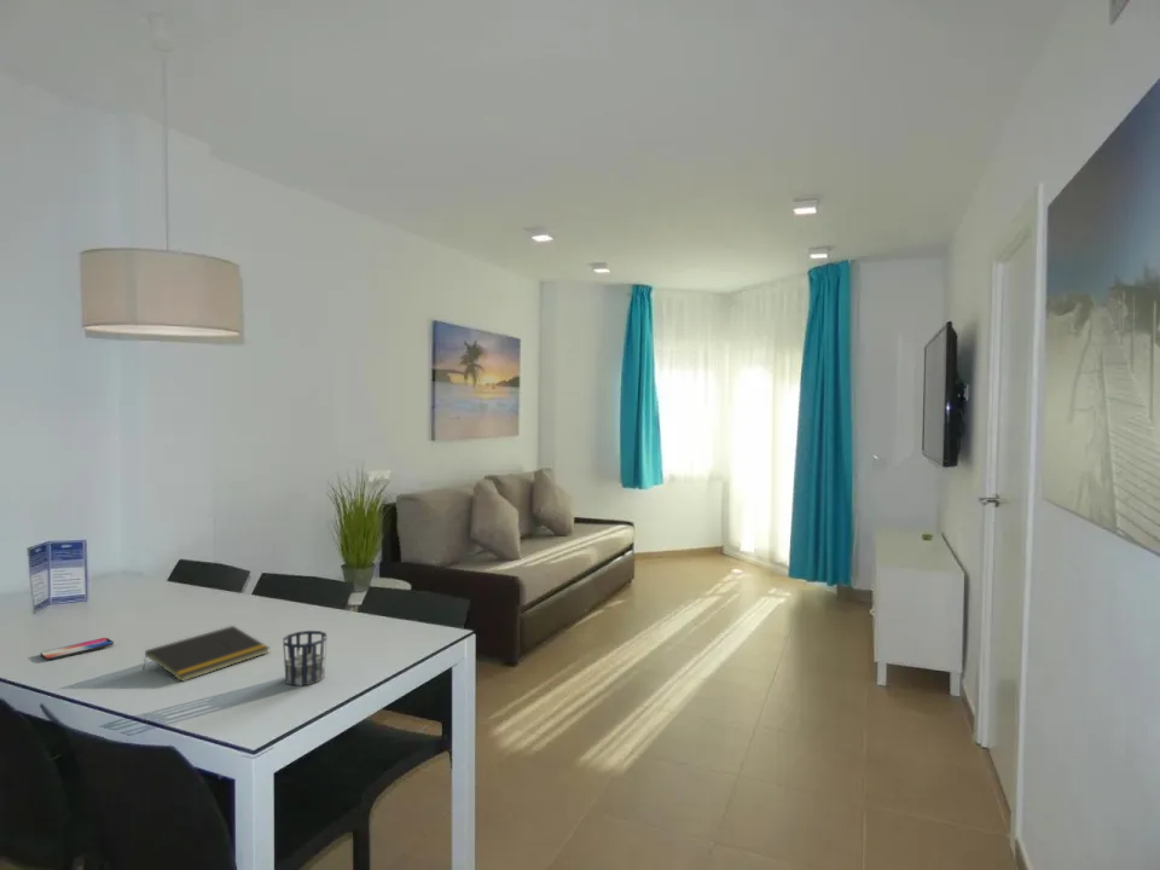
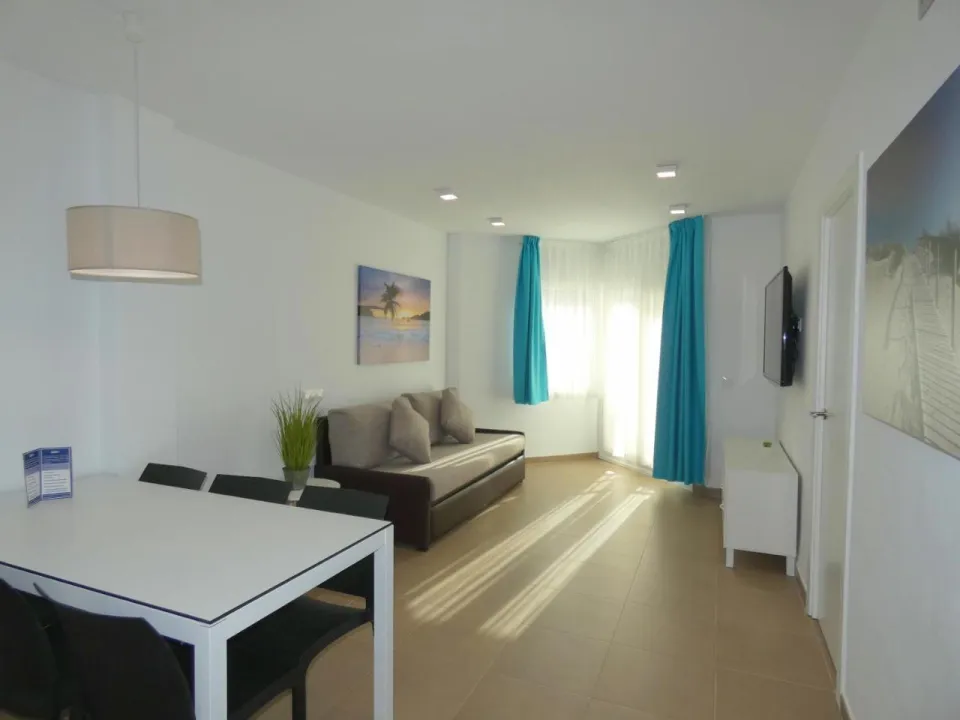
- cup [282,630,327,686]
- notepad [141,625,271,683]
- smartphone [40,637,115,661]
